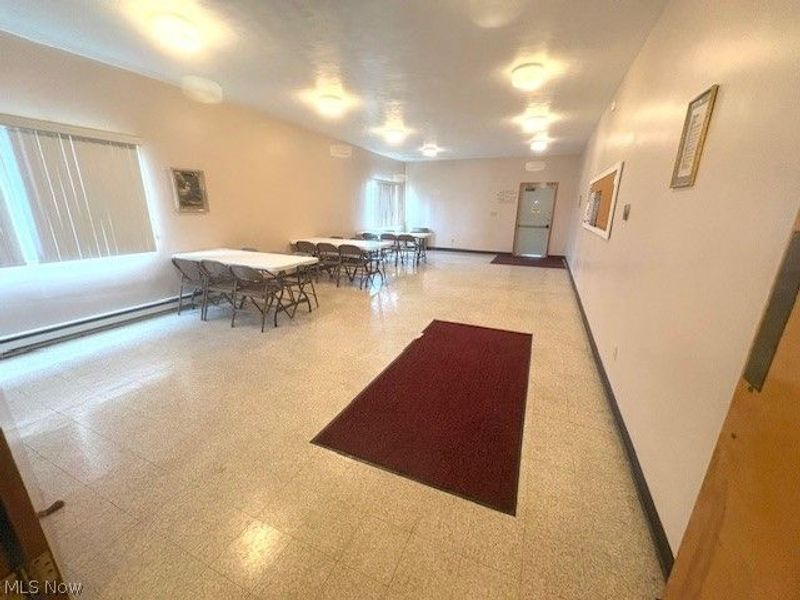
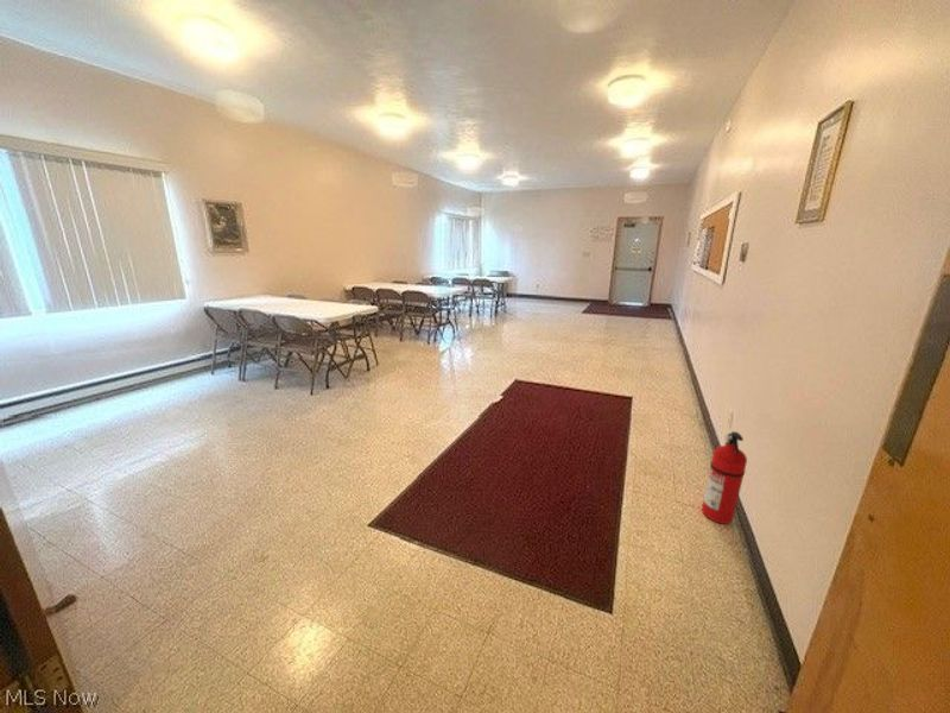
+ fire extinguisher [701,430,748,525]
